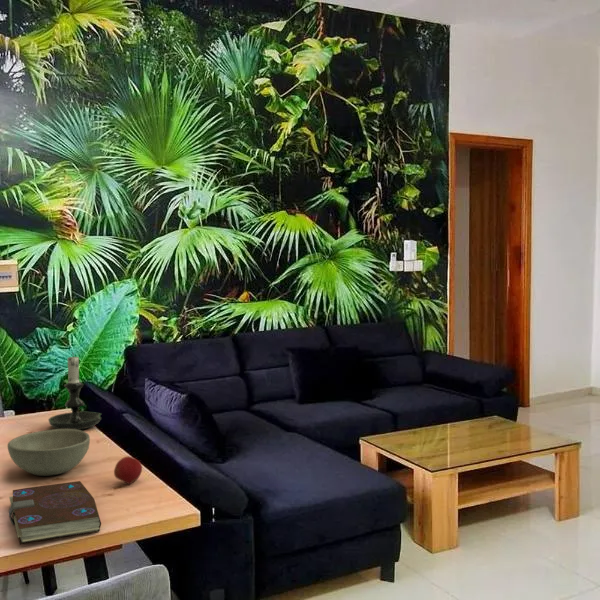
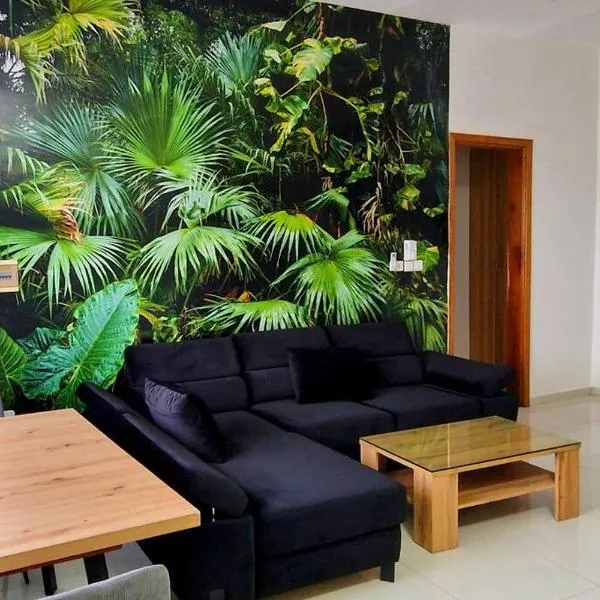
- book [8,480,102,545]
- apple [113,456,143,485]
- candle holder [47,351,103,431]
- bowl [7,428,91,477]
